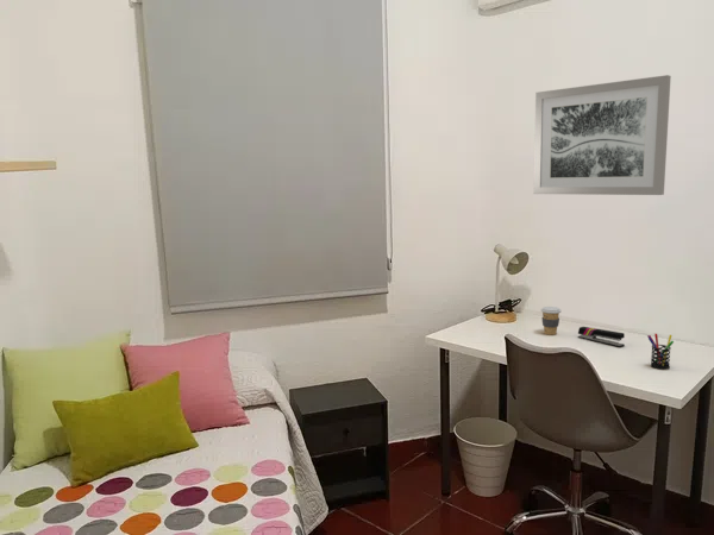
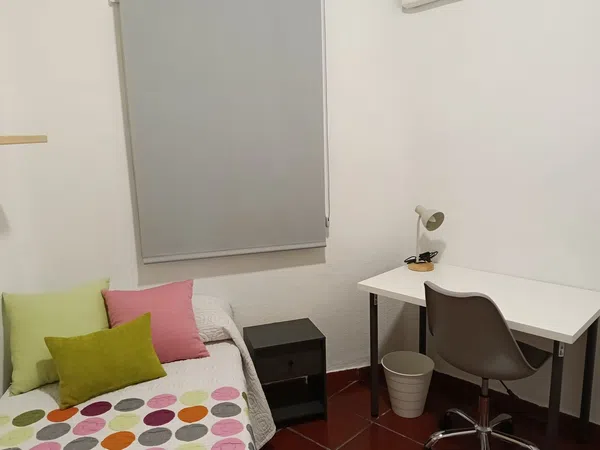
- stapler [577,326,626,348]
- wall art [532,74,672,196]
- pen holder [646,333,675,370]
- coffee cup [540,306,562,336]
